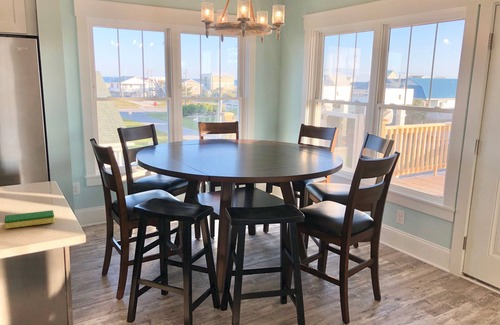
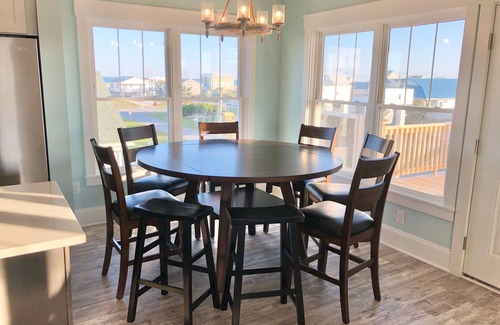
- dish sponge [3,209,56,230]
